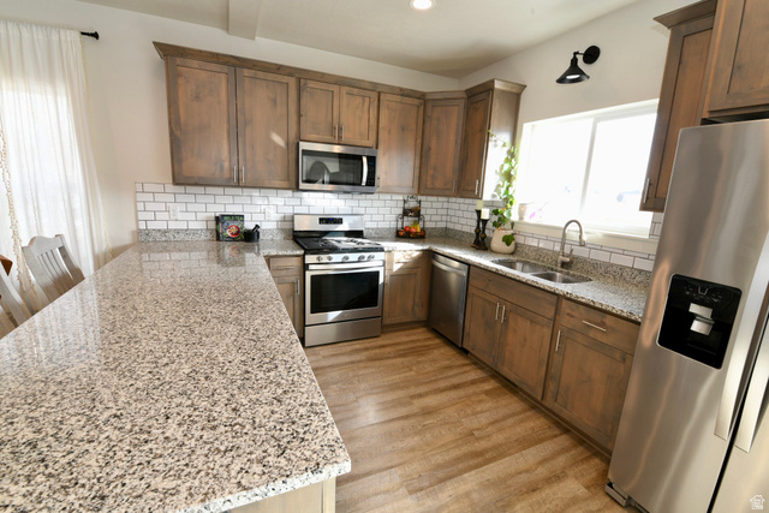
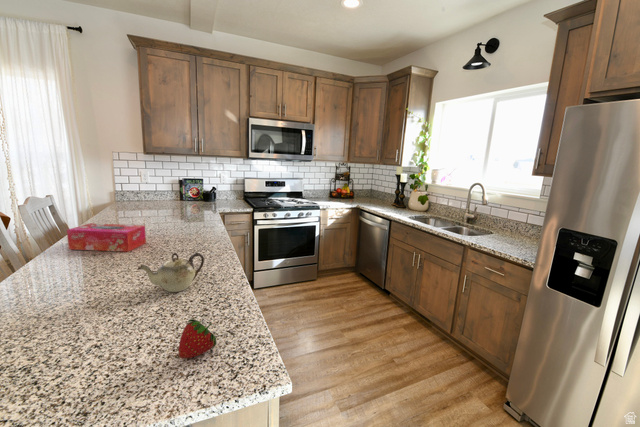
+ fruit [178,318,217,360]
+ teapot [136,252,205,293]
+ tissue box [66,222,147,253]
